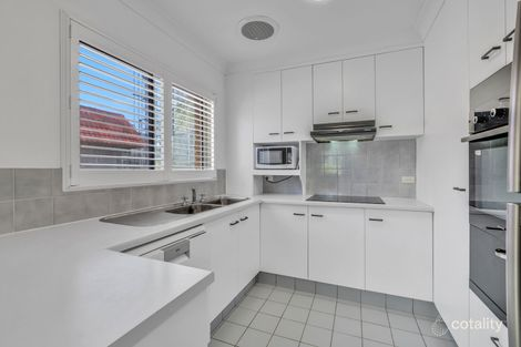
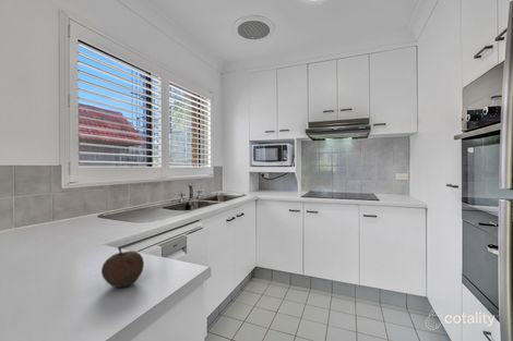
+ fruit [100,246,145,289]
